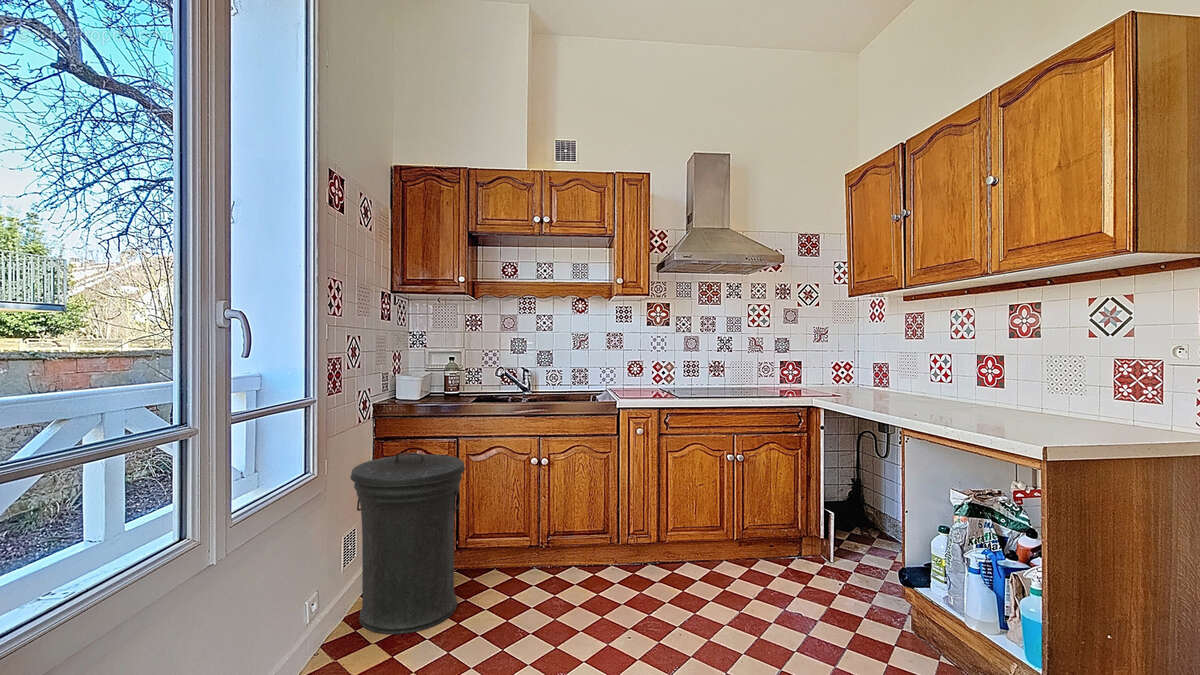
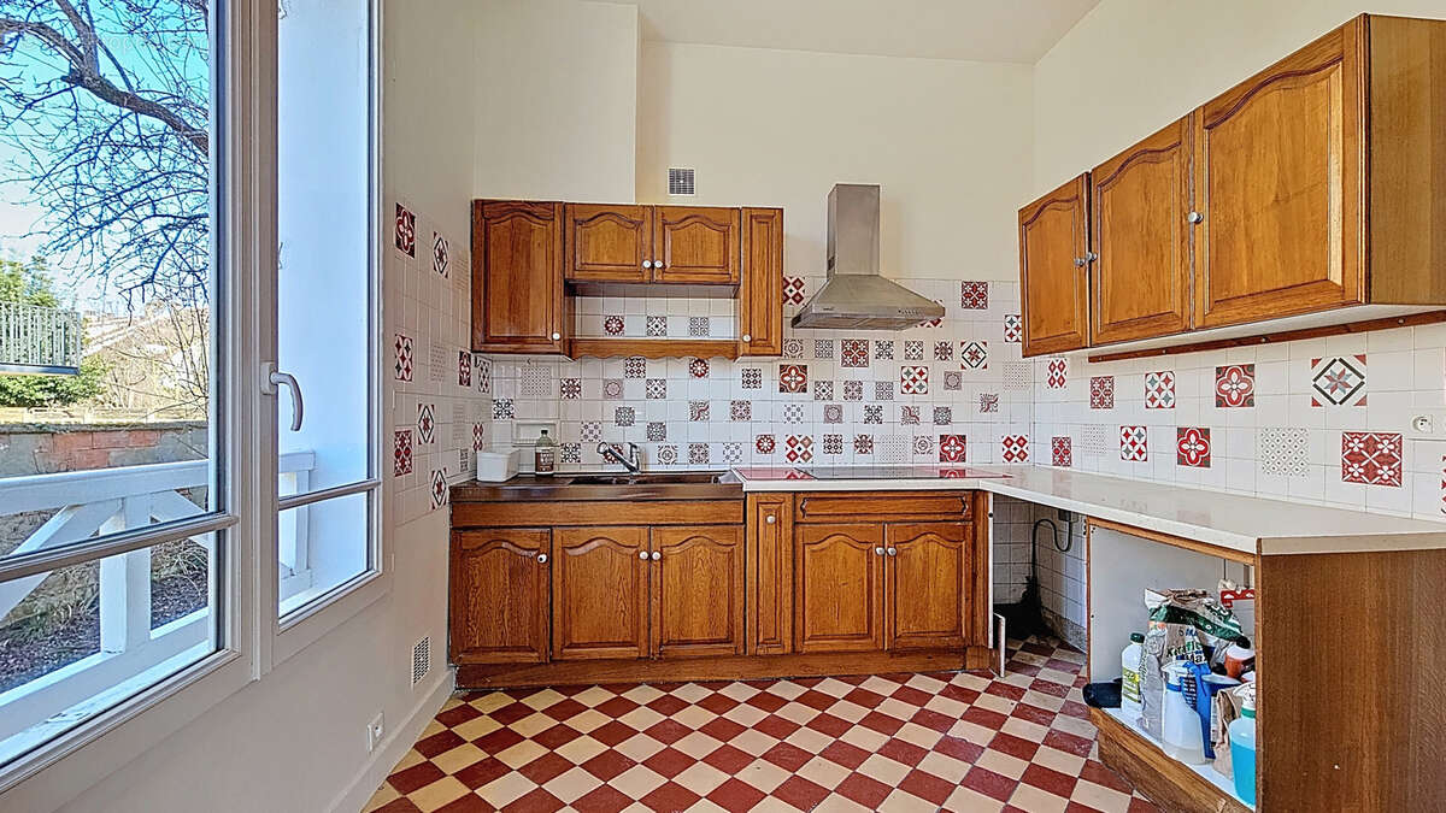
- trash can [349,452,466,636]
